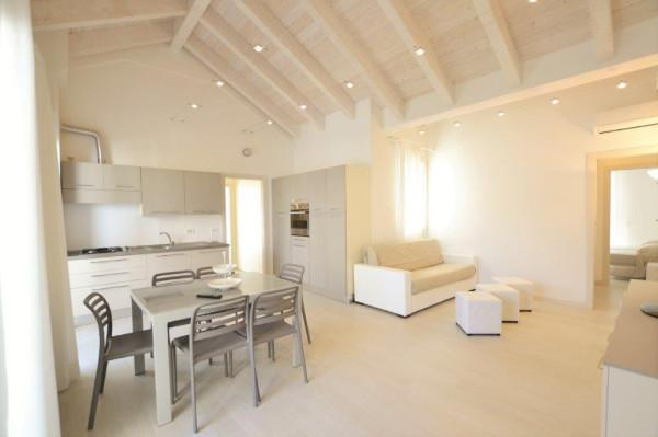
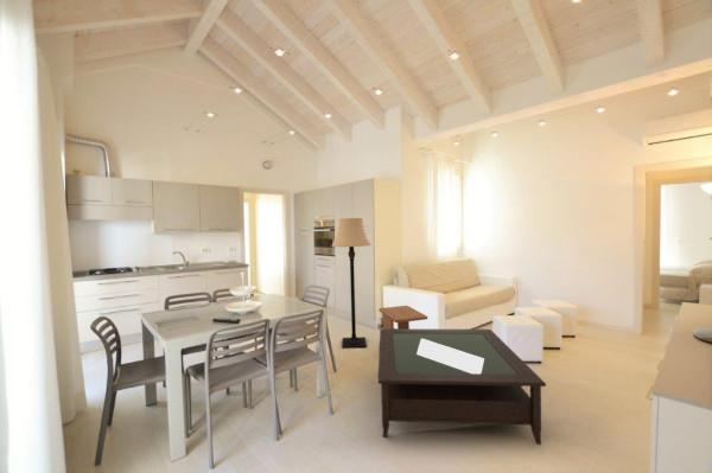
+ side table [377,305,428,330]
+ coffee table [377,328,547,446]
+ lamp [331,217,373,350]
